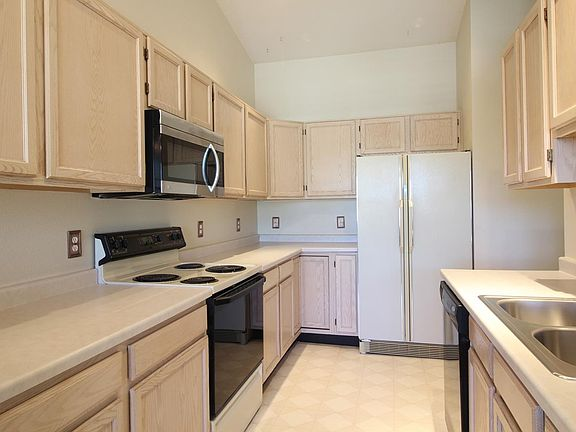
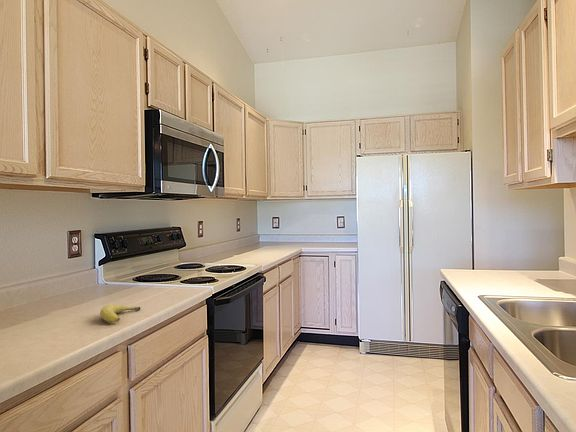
+ fruit [99,303,141,323]
